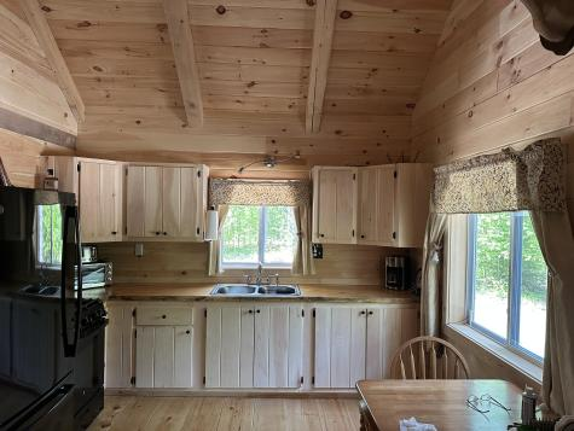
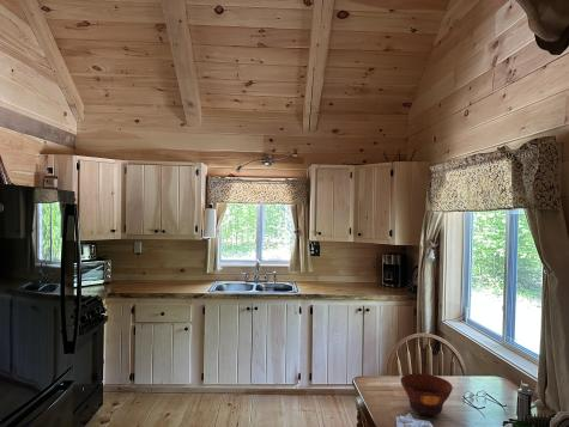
+ bowl [400,372,454,416]
